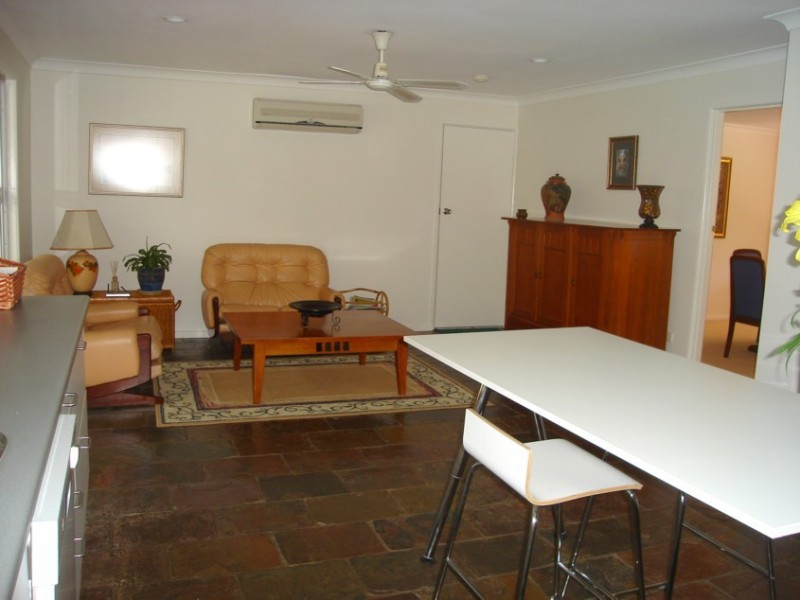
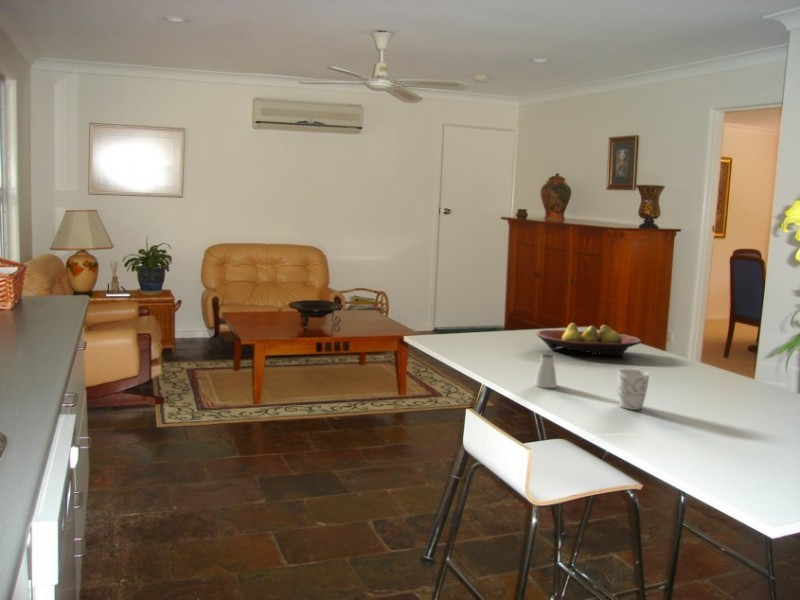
+ saltshaker [533,352,558,389]
+ mug [616,368,650,411]
+ fruit bowl [536,322,642,357]
